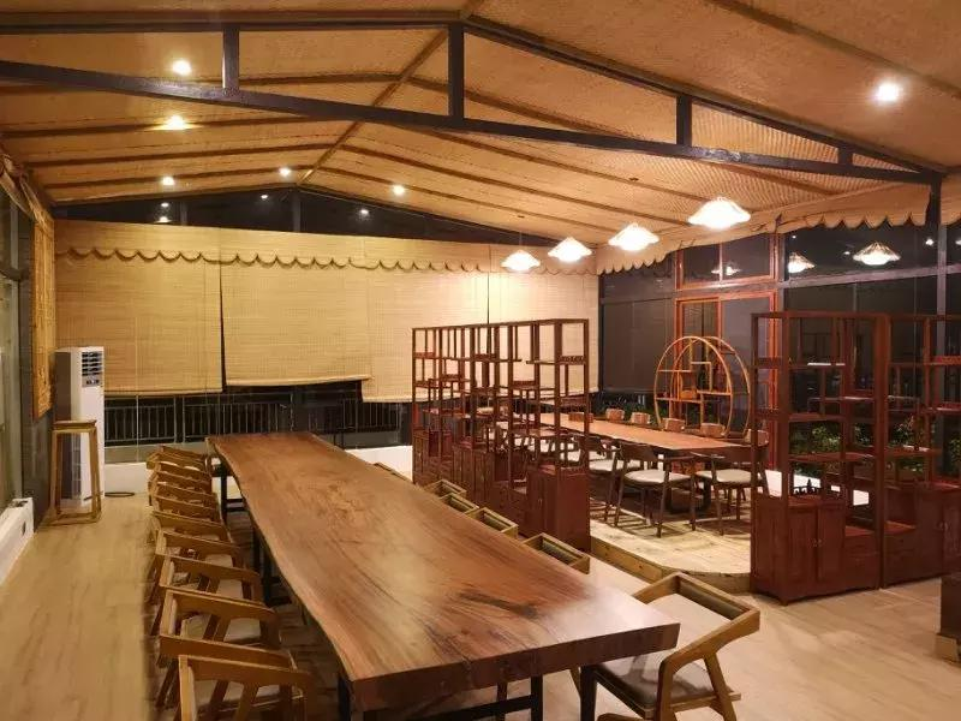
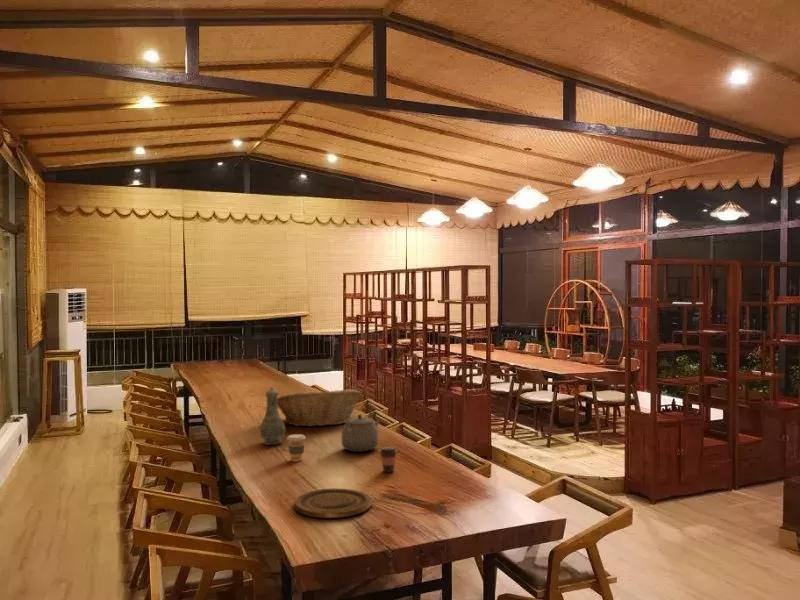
+ coffee cup [286,433,306,463]
+ tea kettle [341,402,381,453]
+ vase [258,387,286,446]
+ plate [294,488,373,519]
+ fruit basket [277,388,362,428]
+ coffee cup [378,445,398,474]
